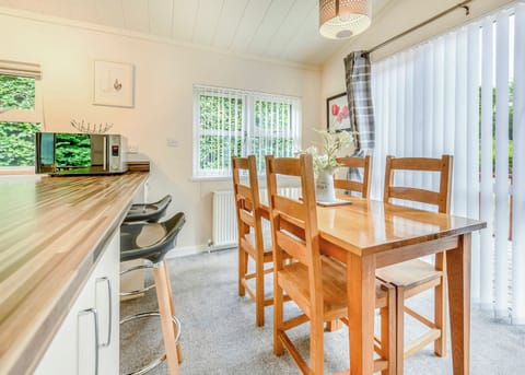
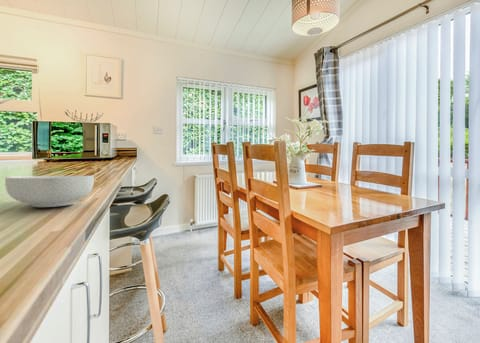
+ cereal bowl [4,175,95,208]
